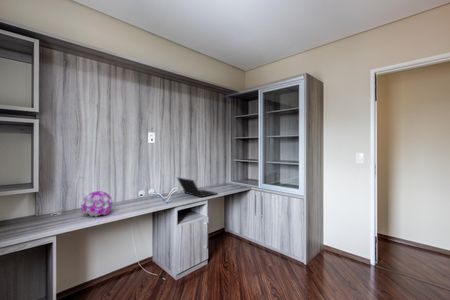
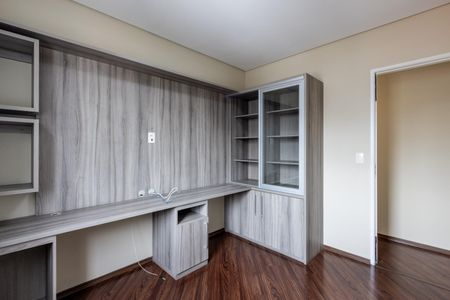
- laptop computer [176,176,219,199]
- decorative ball [80,190,114,217]
